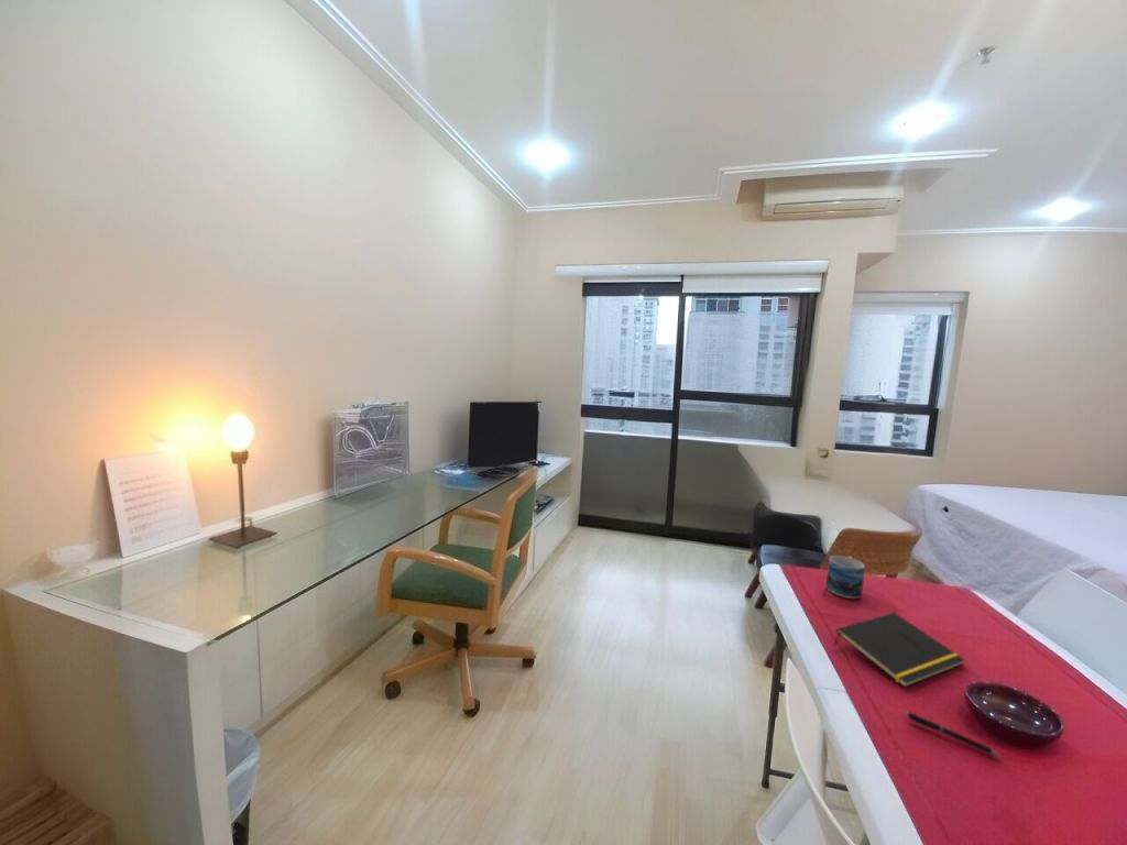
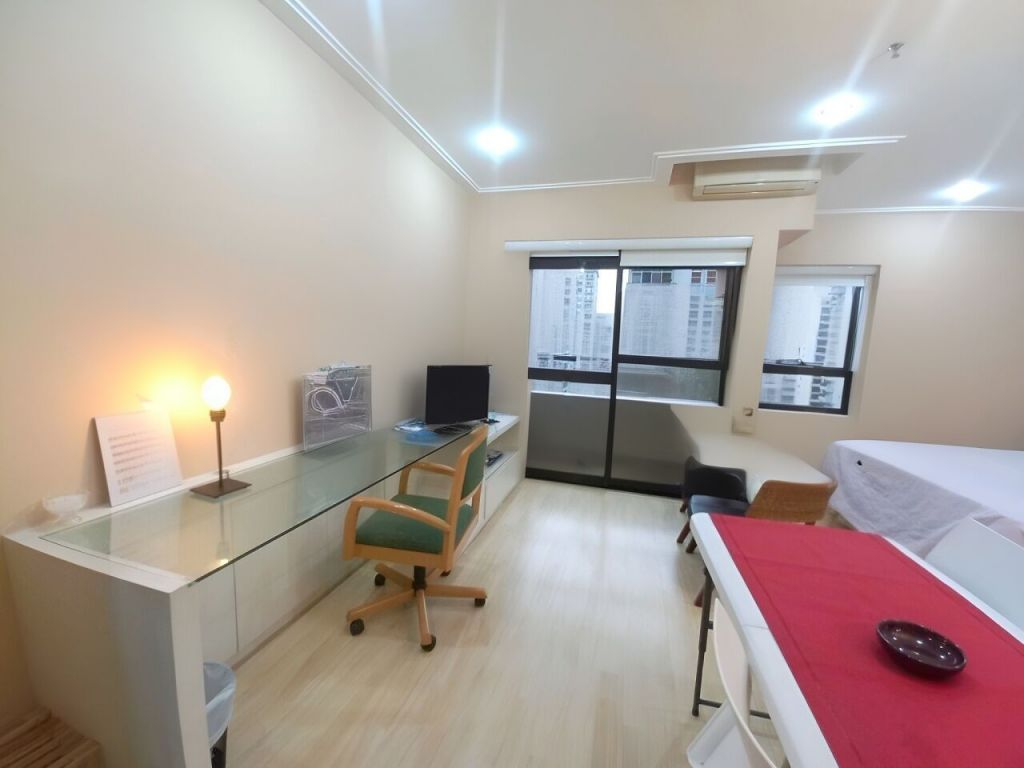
- mug [825,555,866,600]
- pen [904,711,1002,757]
- notepad [832,612,966,689]
